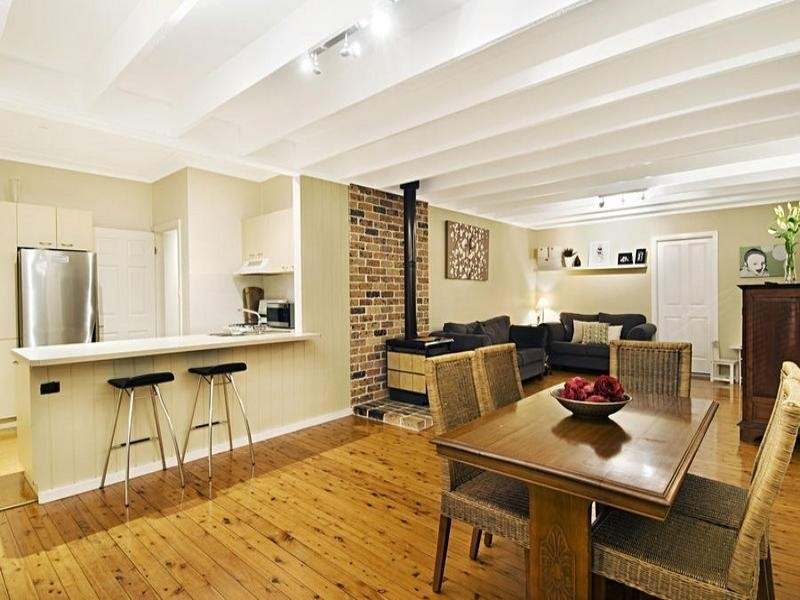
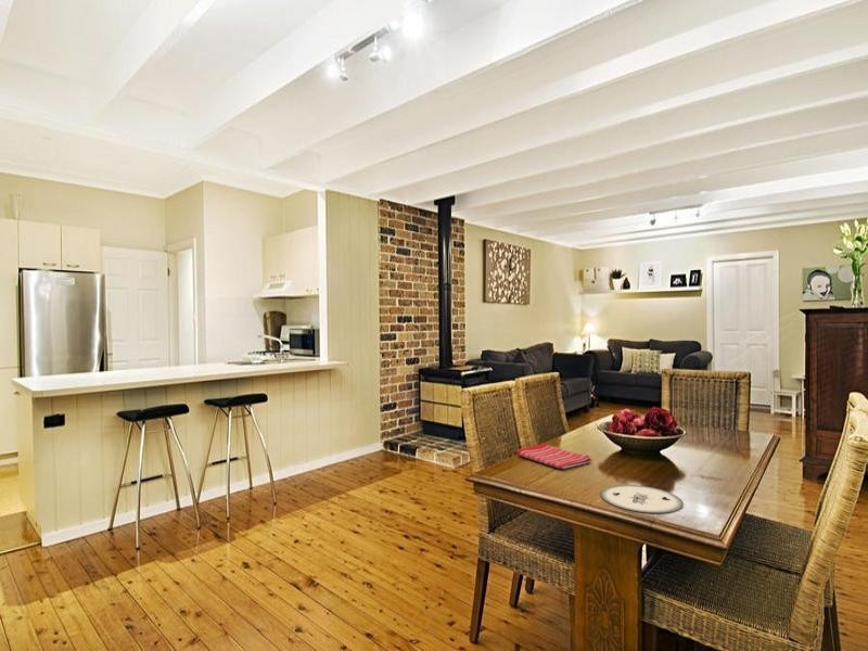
+ dish towel [515,443,593,470]
+ plate [600,484,685,514]
